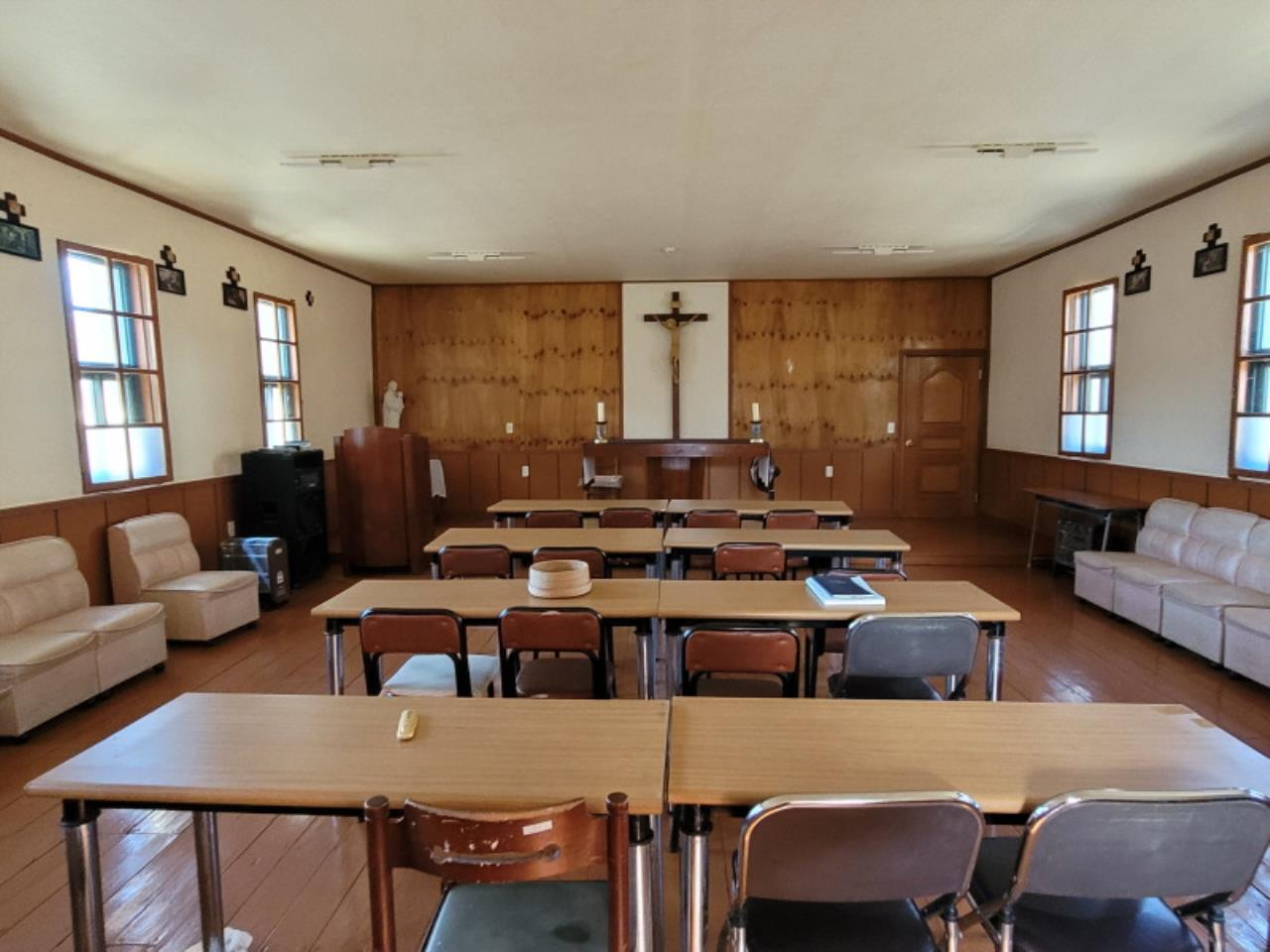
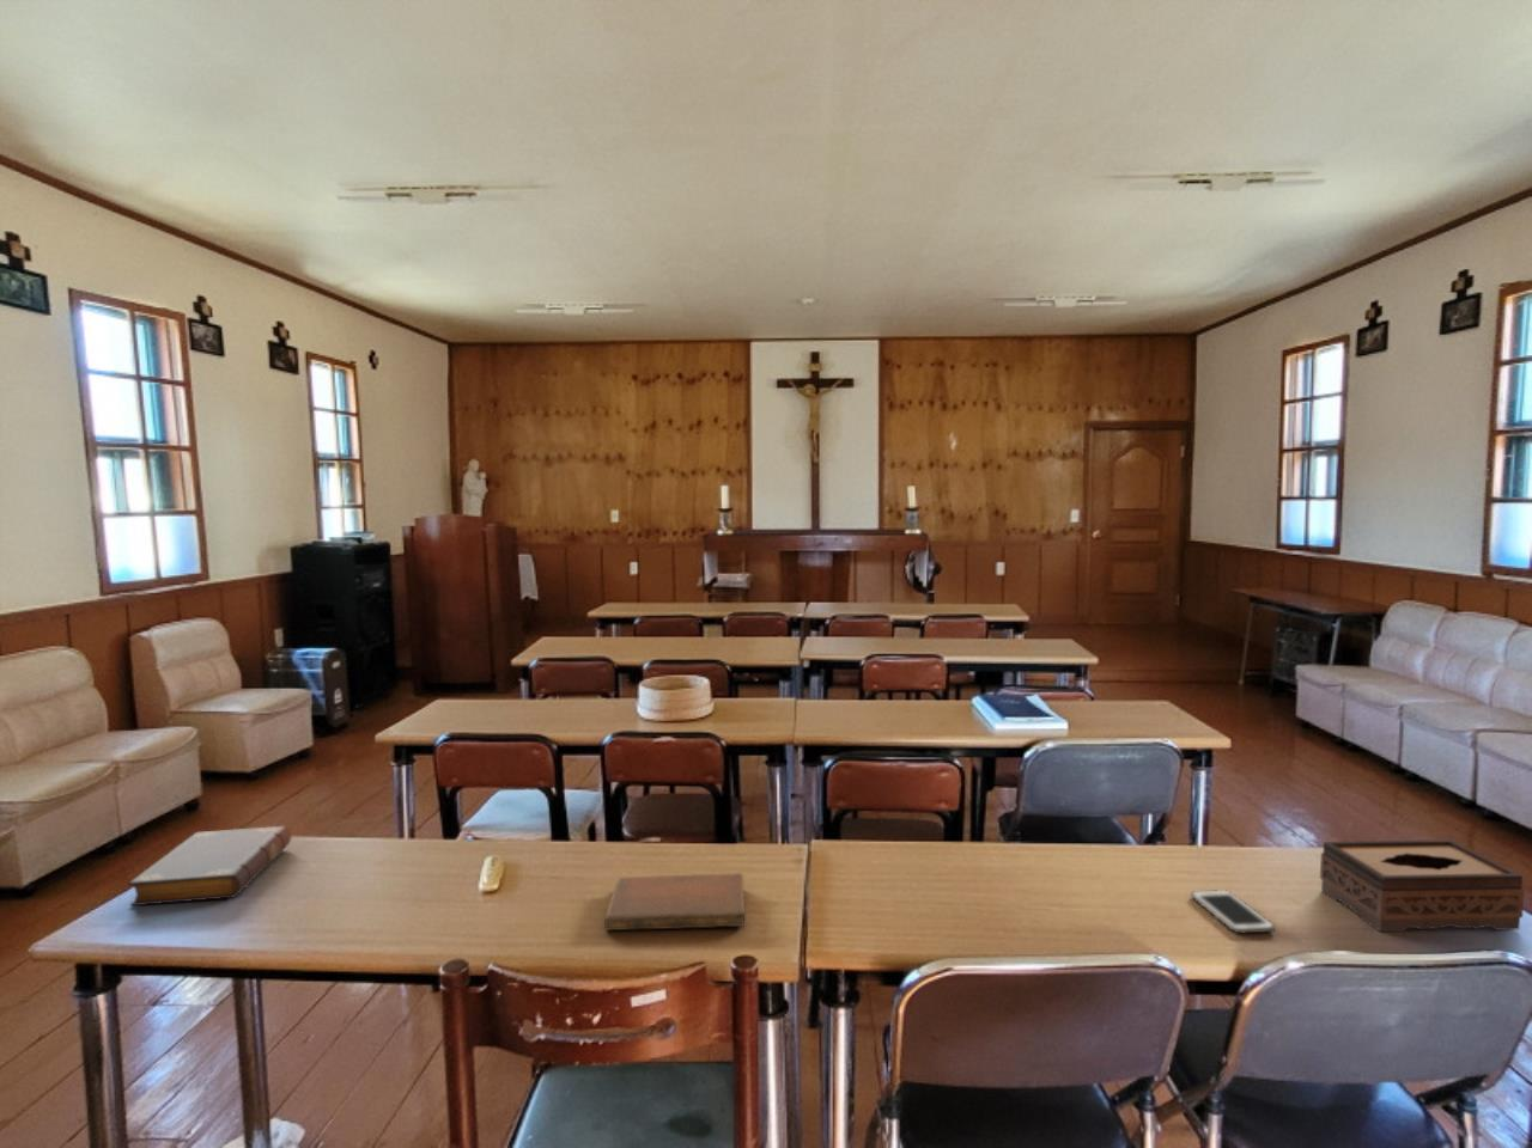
+ cell phone [1189,889,1276,933]
+ tissue box [1318,838,1526,932]
+ notebook [603,872,745,932]
+ book [127,825,292,907]
